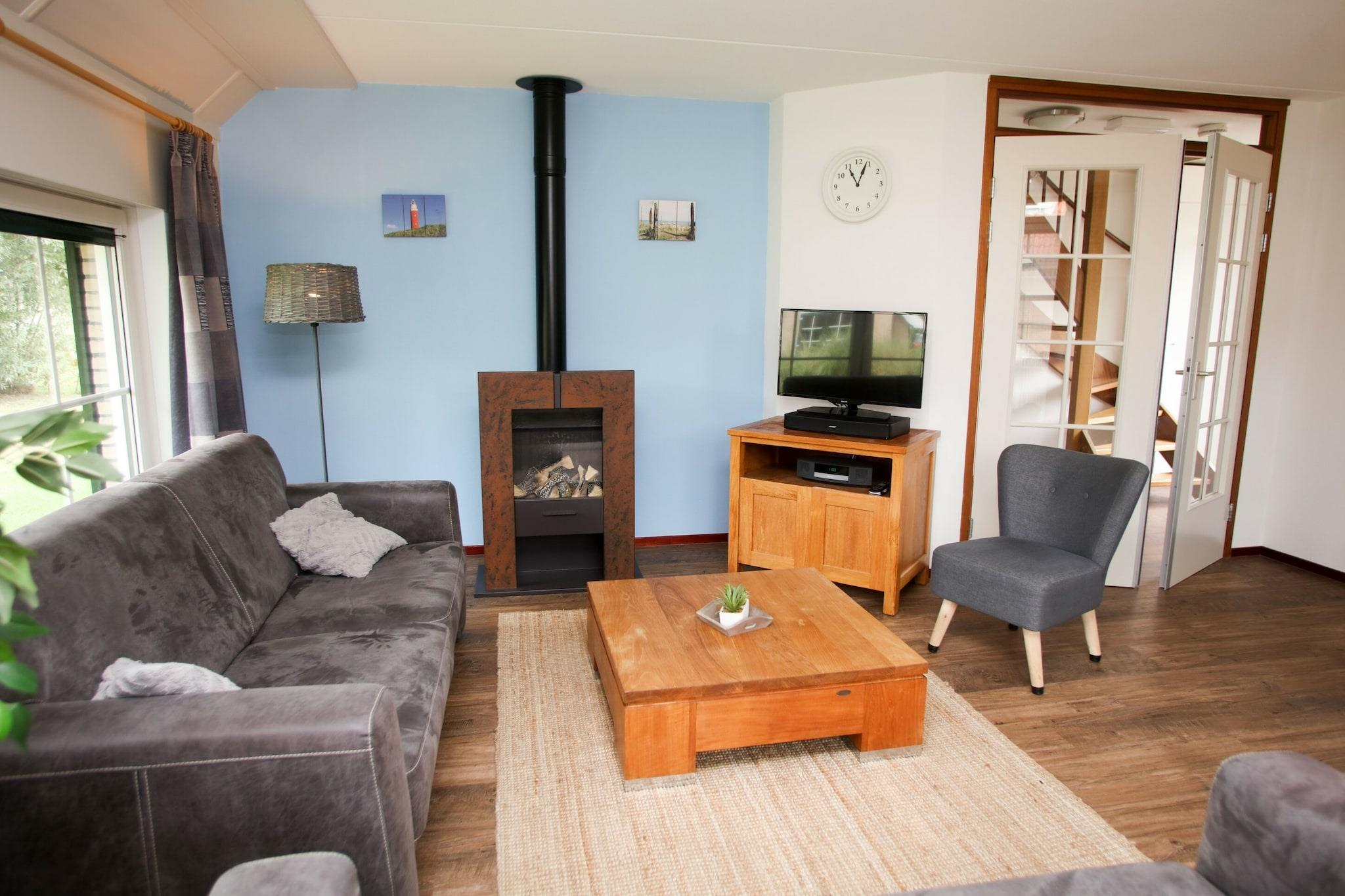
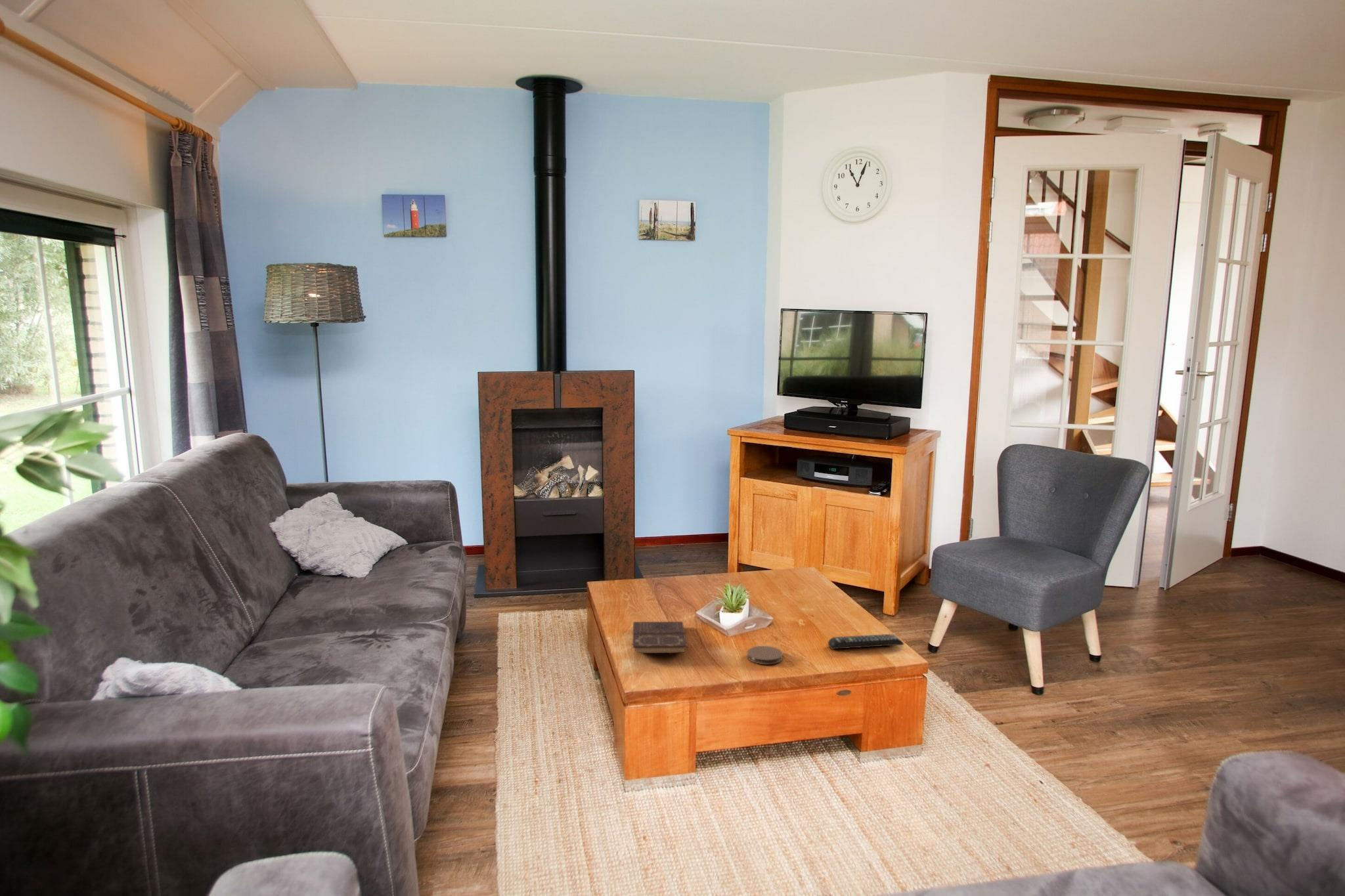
+ remote control [827,633,904,650]
+ book [632,621,688,654]
+ coaster [747,645,783,665]
